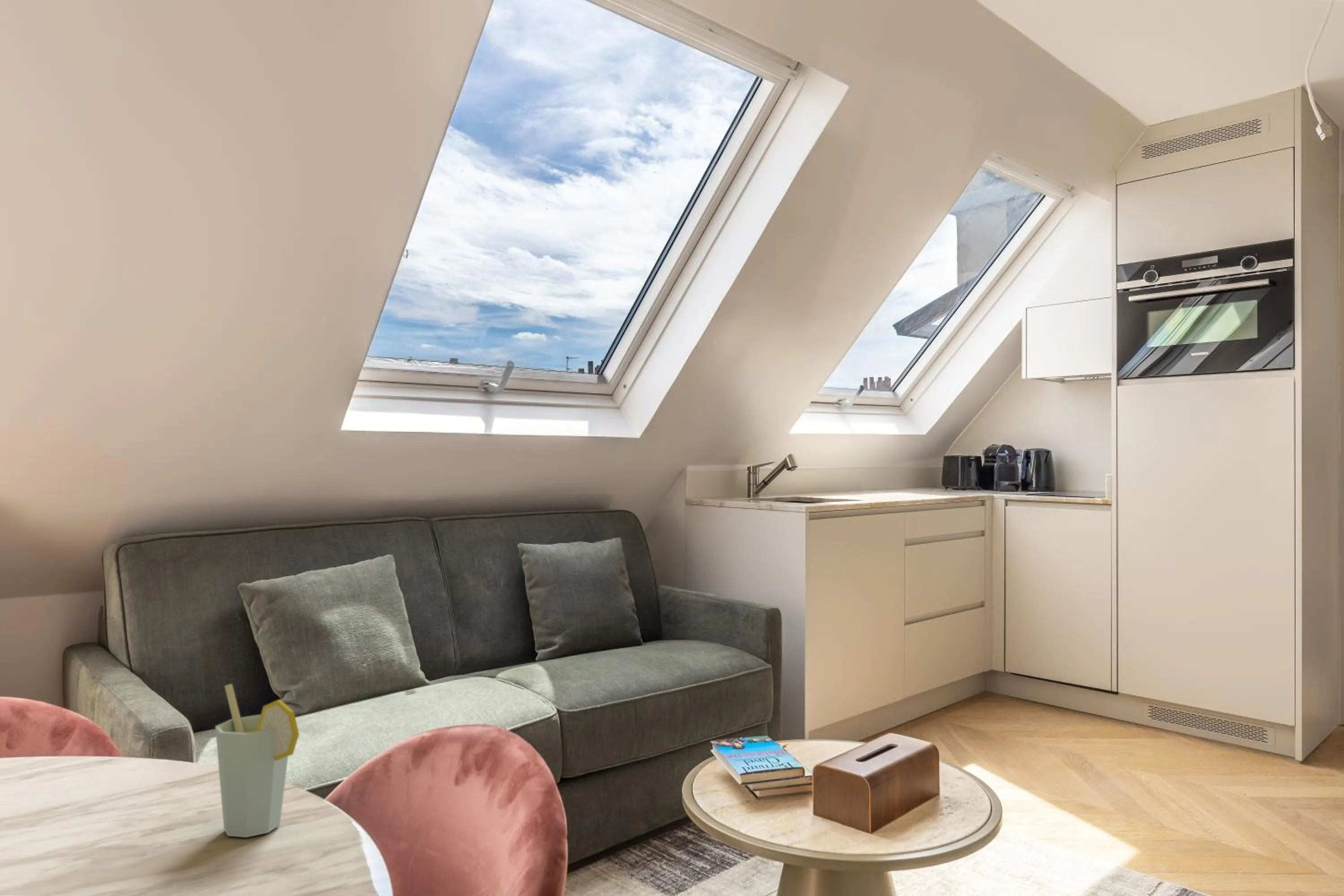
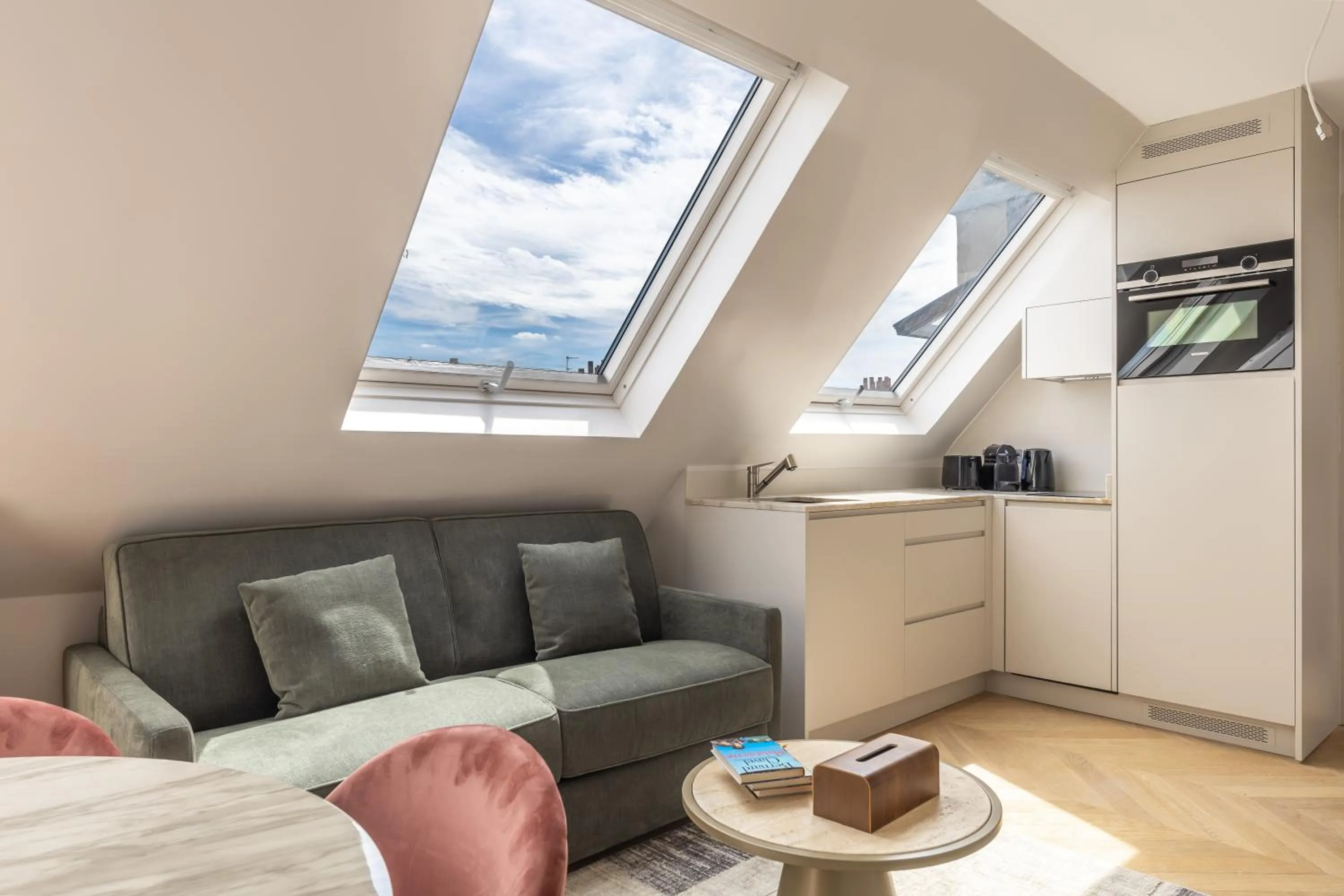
- cup [215,683,300,838]
